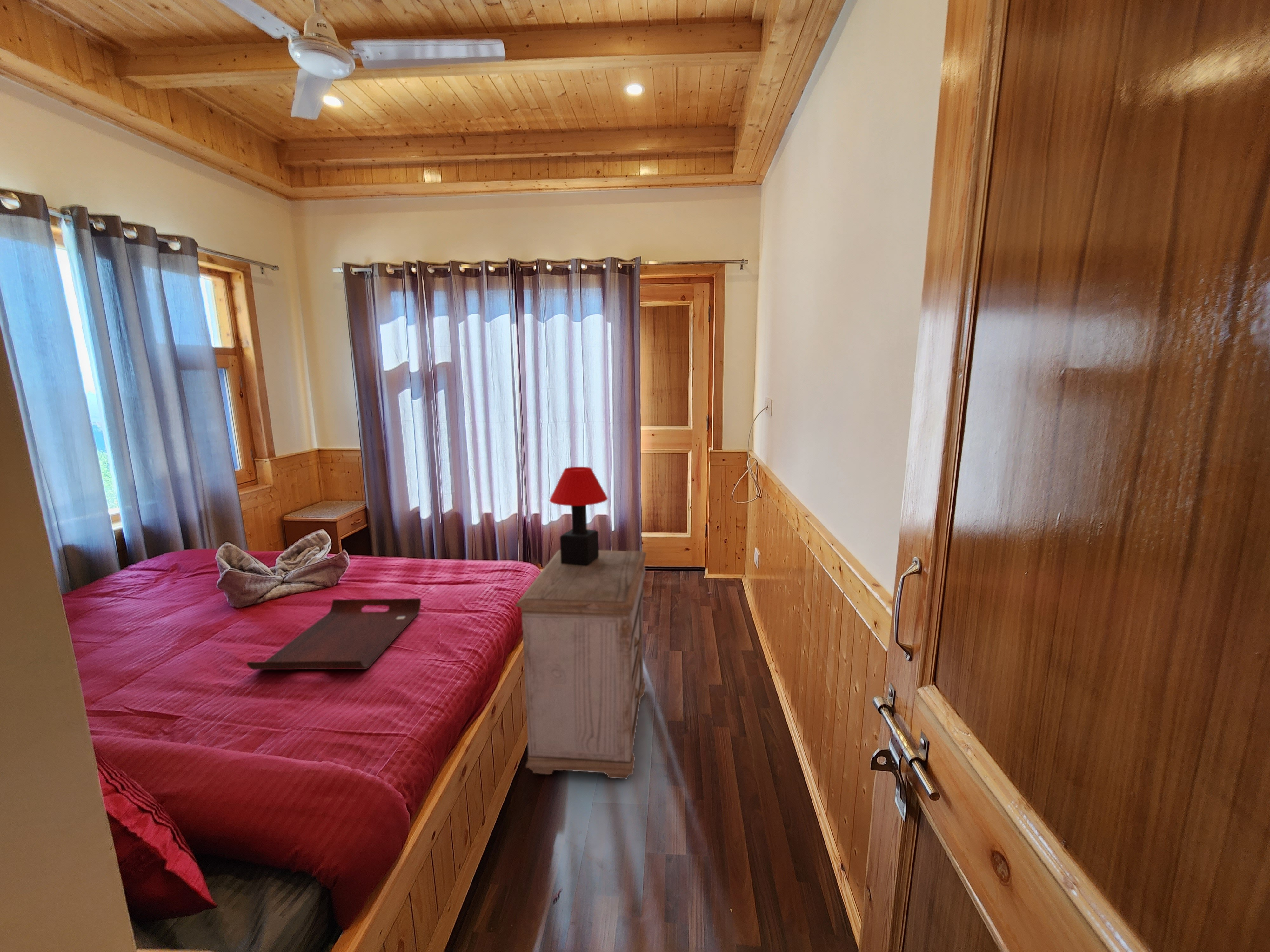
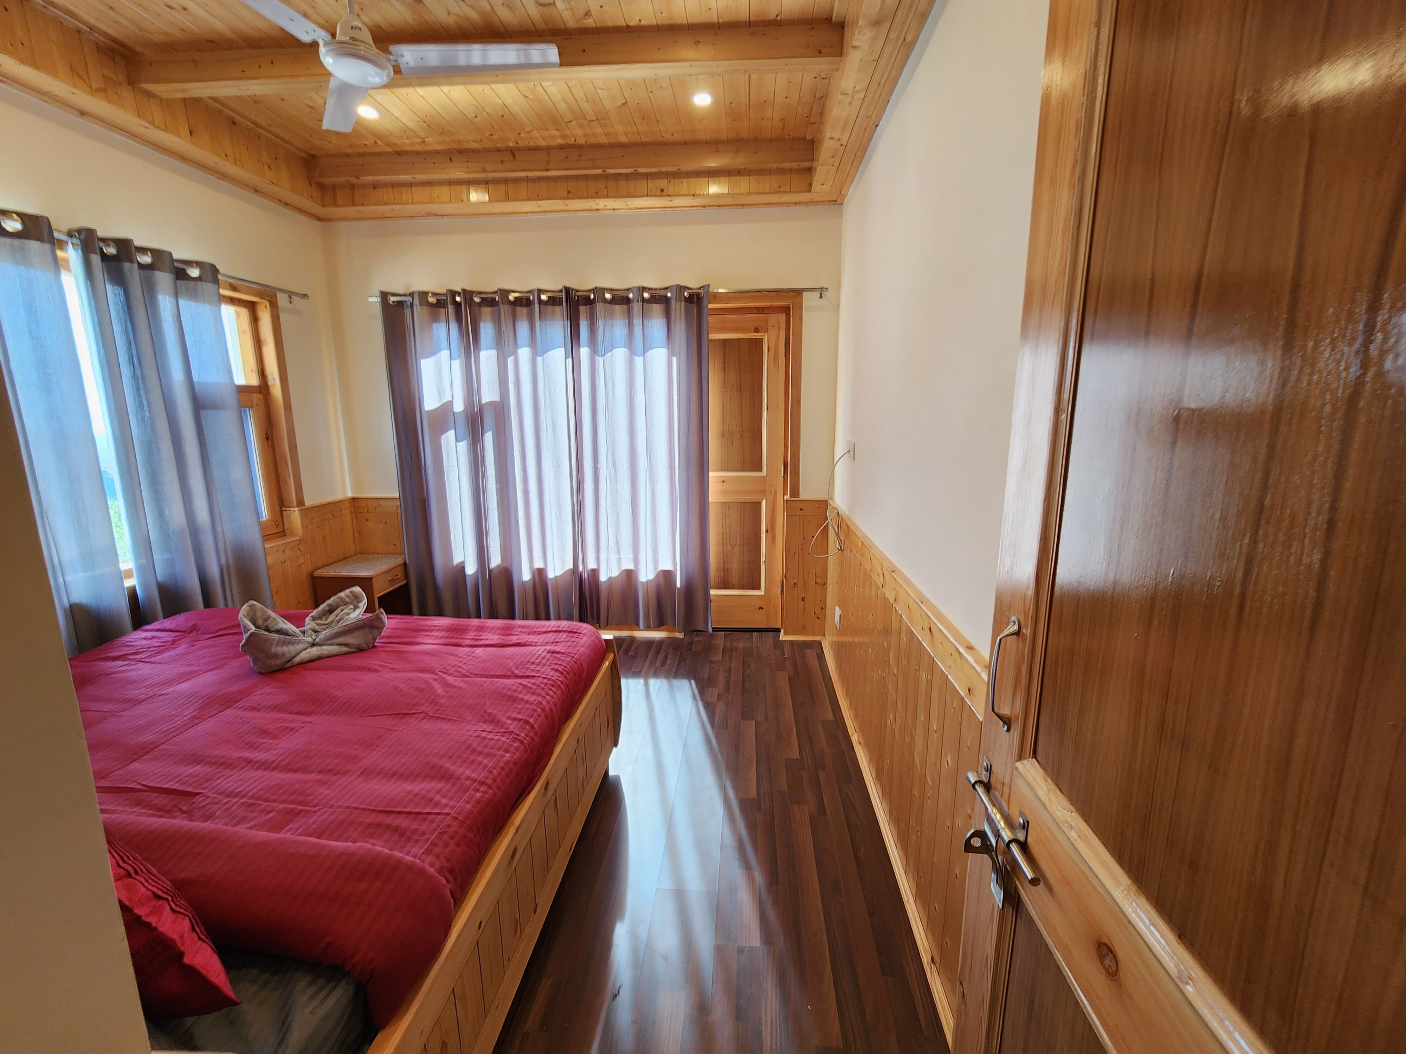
- table lamp [549,466,608,566]
- nightstand [515,549,647,779]
- serving tray [246,598,421,670]
